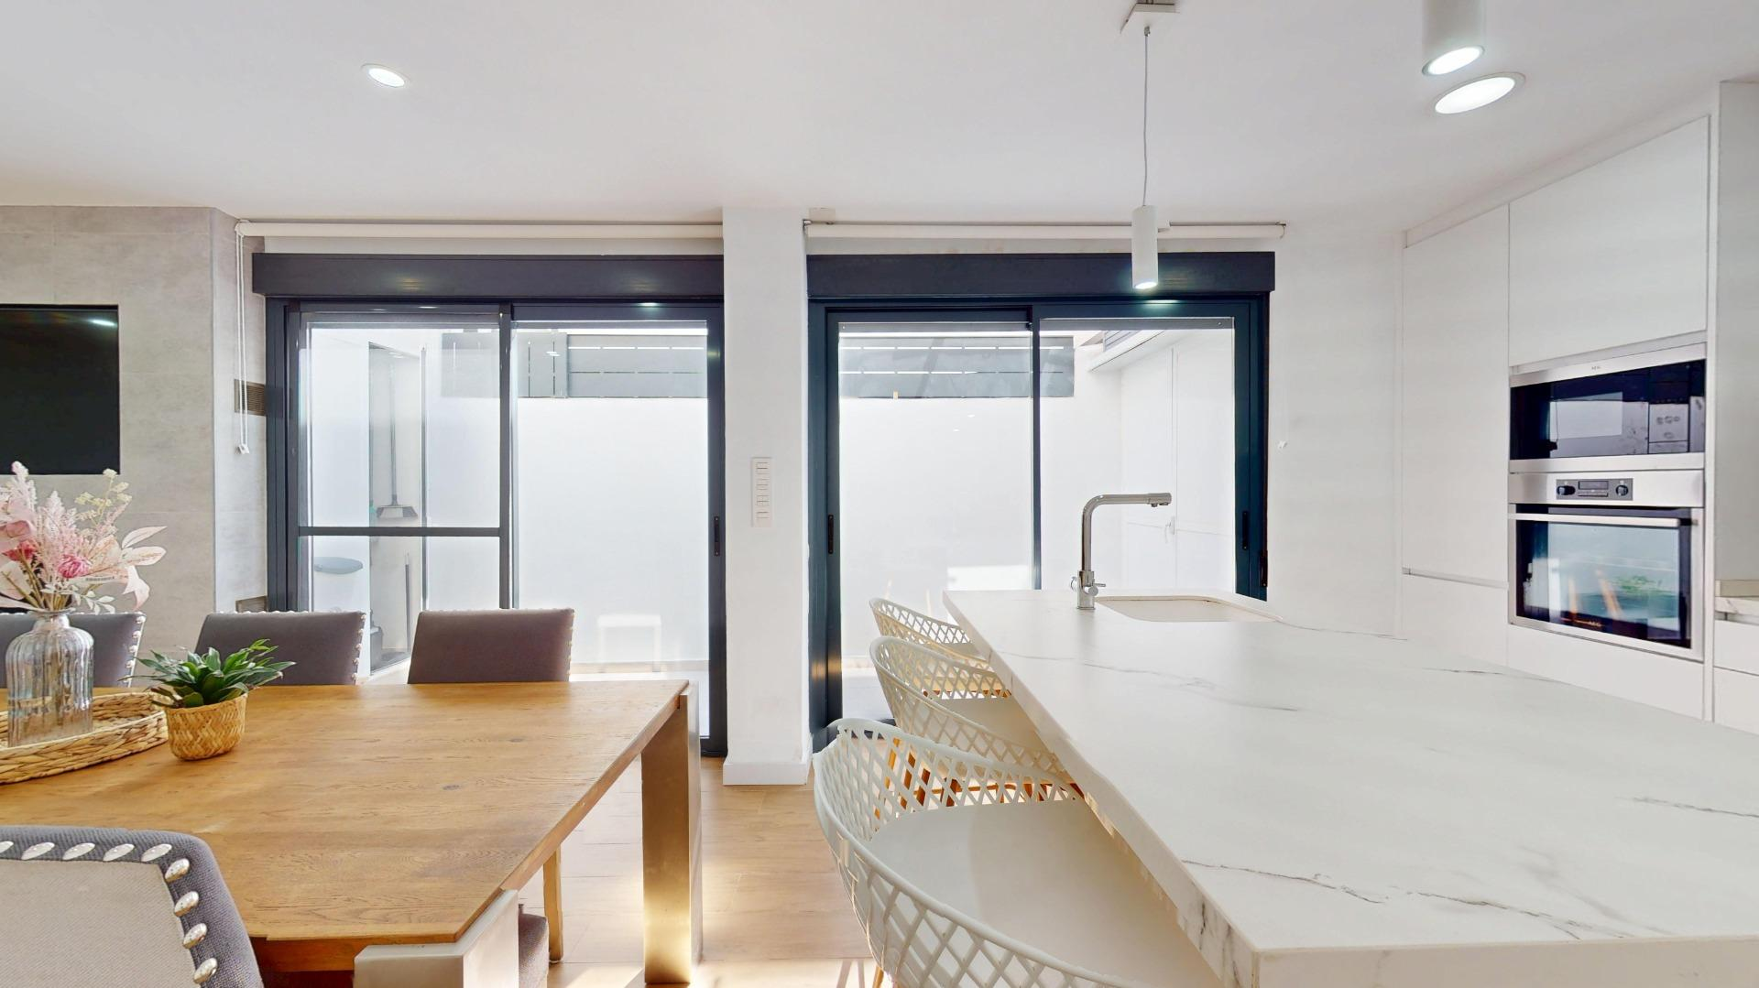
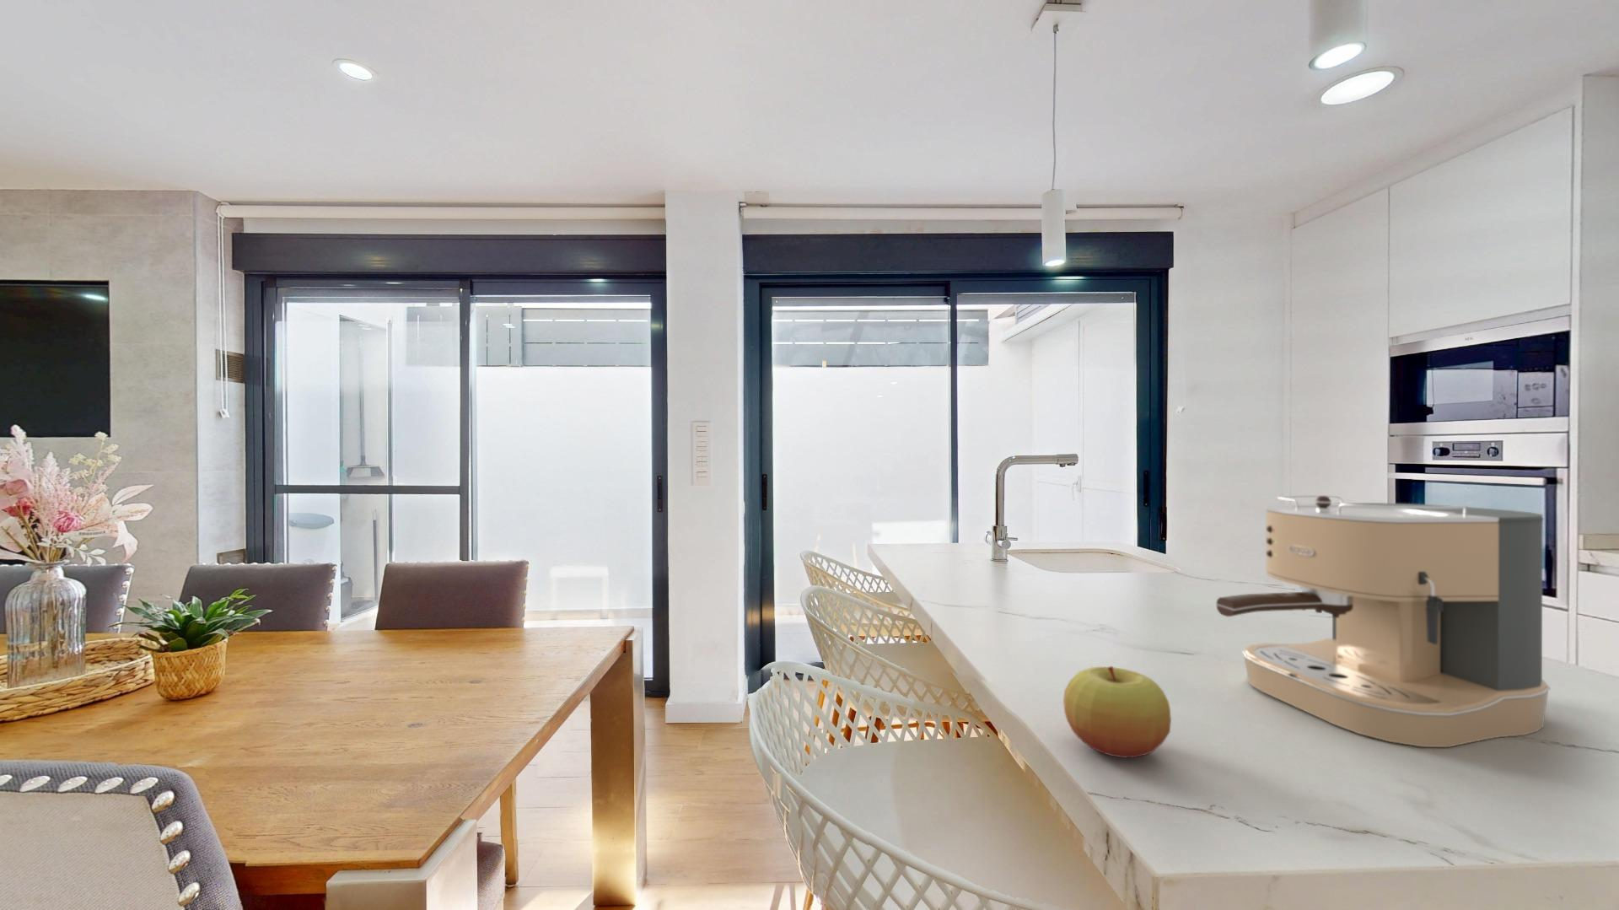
+ apple [1063,665,1172,759]
+ coffee maker [1215,494,1551,748]
